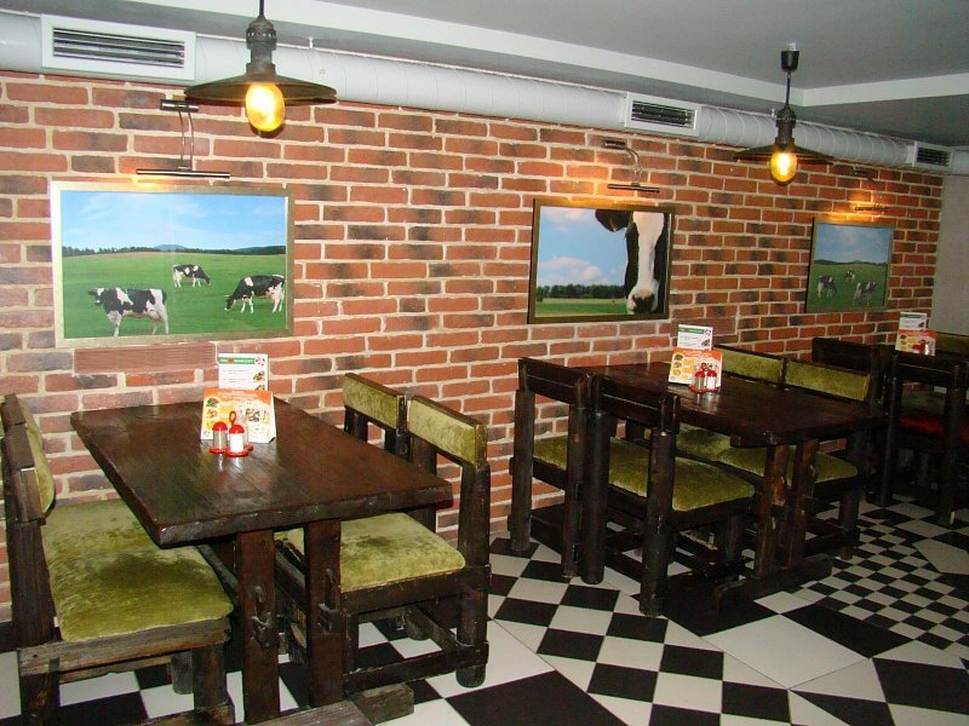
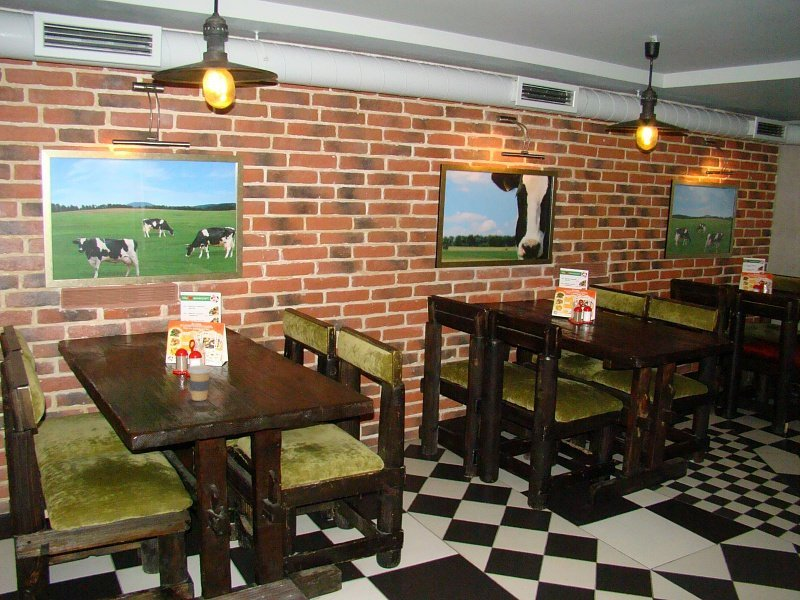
+ coffee cup [187,364,213,402]
